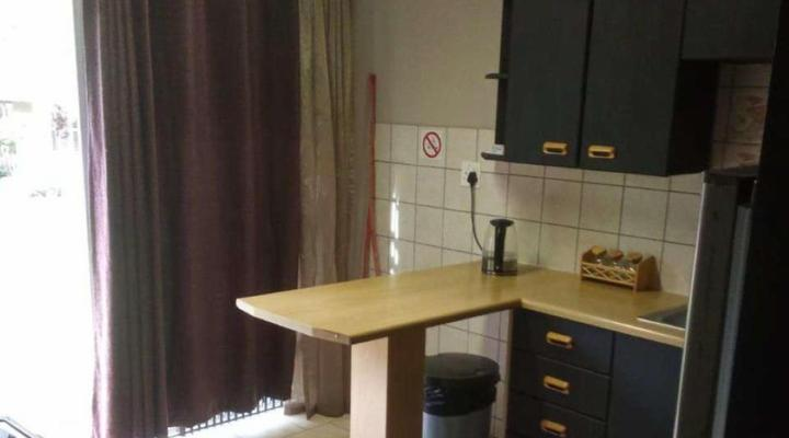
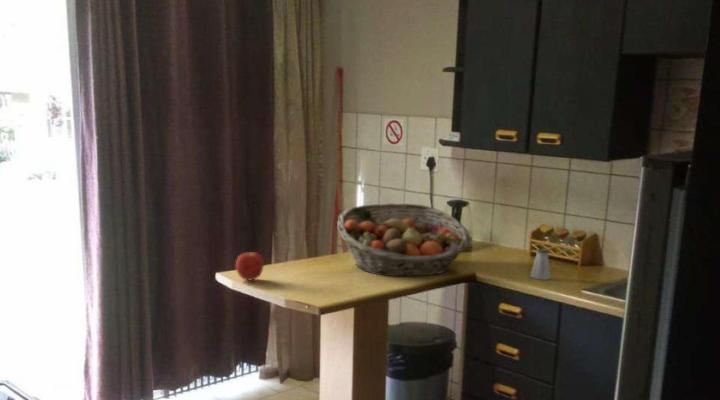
+ saltshaker [529,248,552,281]
+ fruit basket [337,202,471,277]
+ apple [235,249,265,282]
